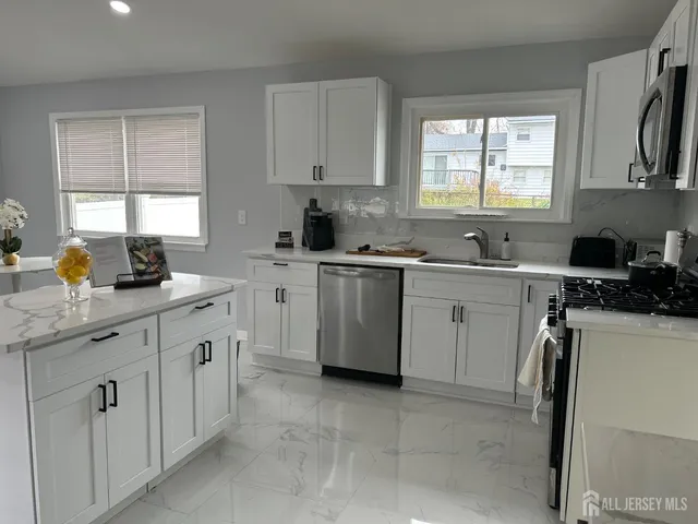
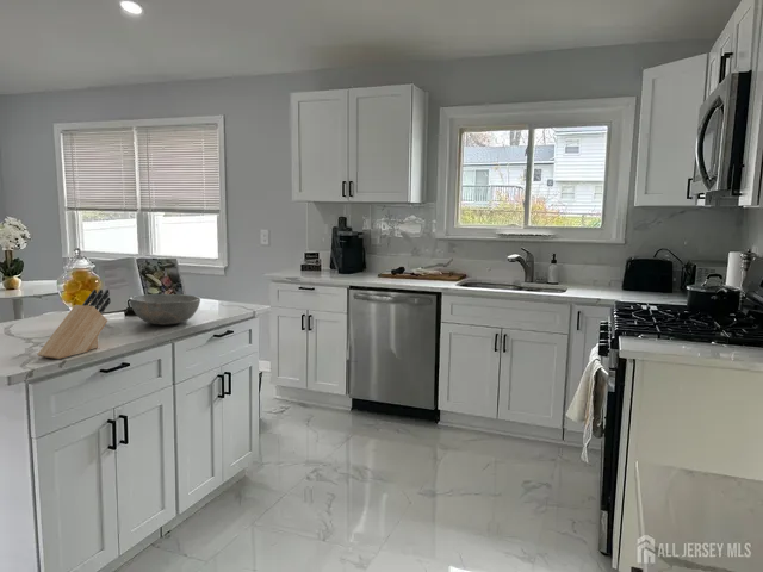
+ bowl [129,293,201,325]
+ knife block [37,288,112,360]
